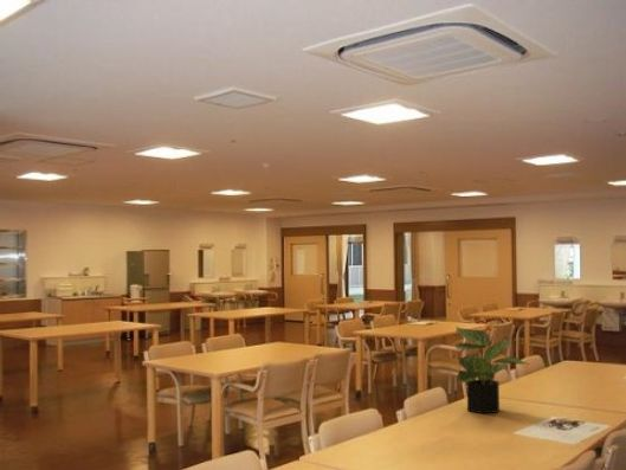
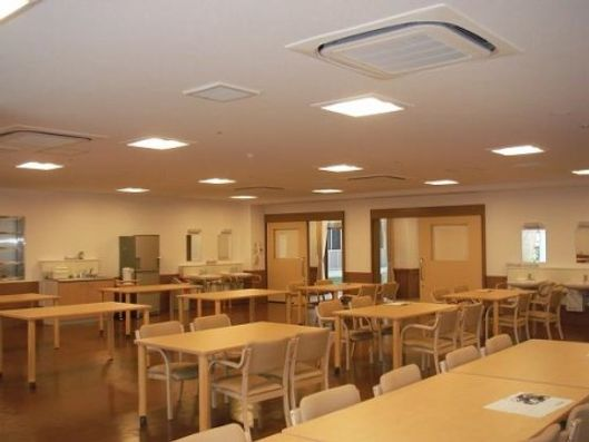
- potted plant [454,326,529,414]
